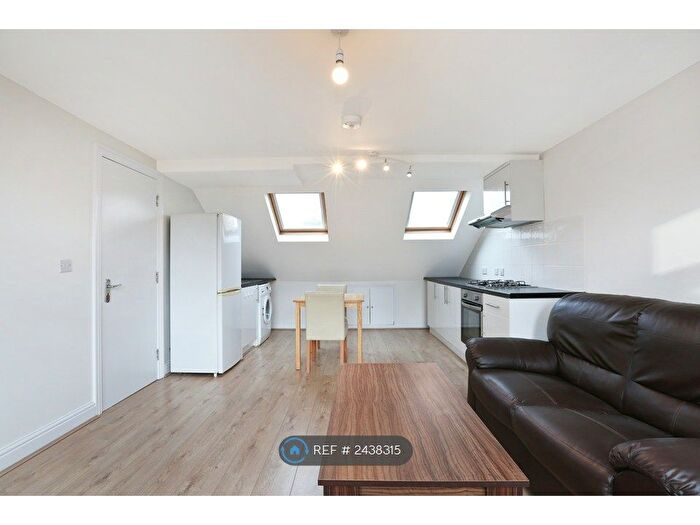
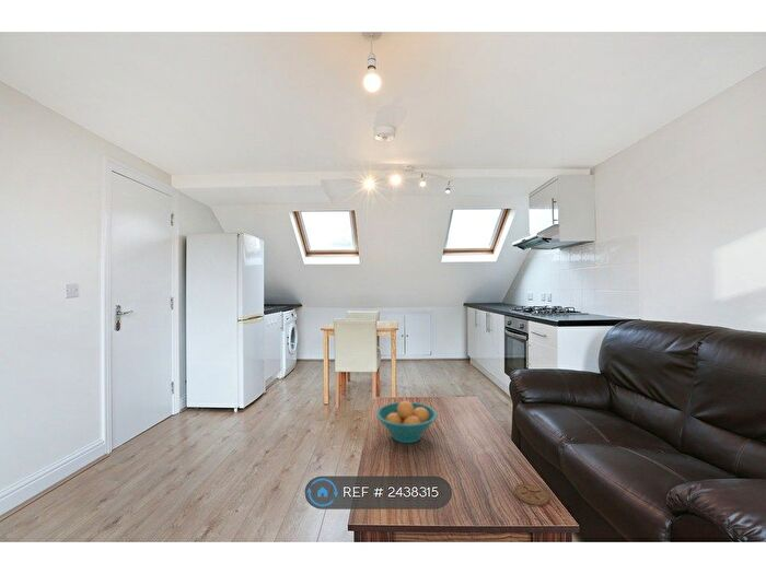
+ coaster [513,482,549,506]
+ fruit bowl [375,400,439,444]
